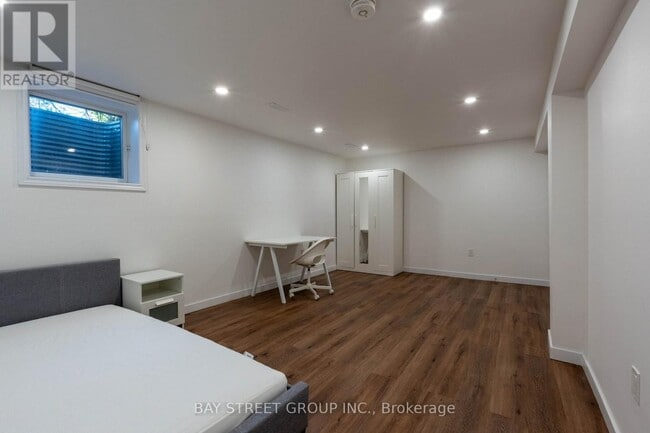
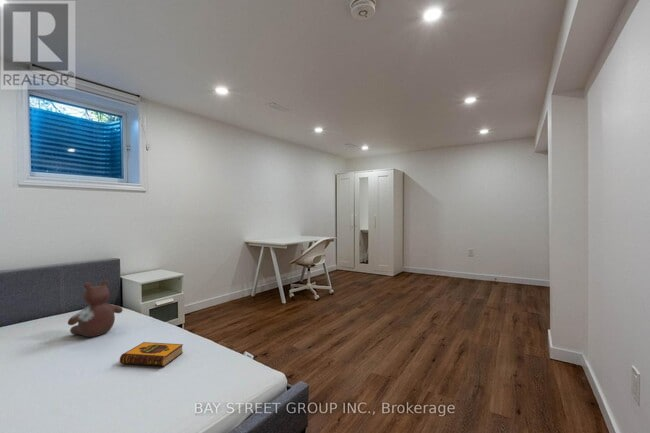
+ stuffed bear [67,279,124,338]
+ hardback book [119,341,184,367]
